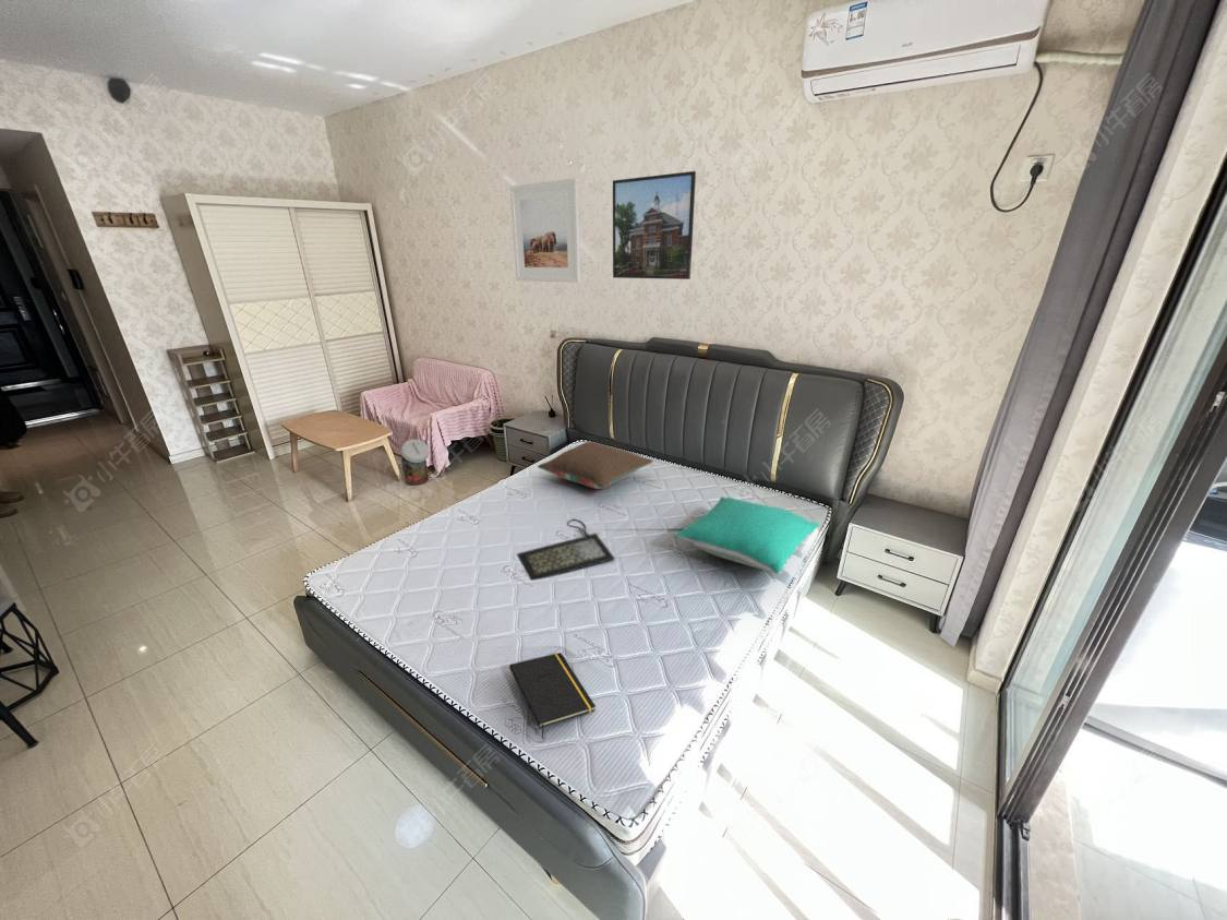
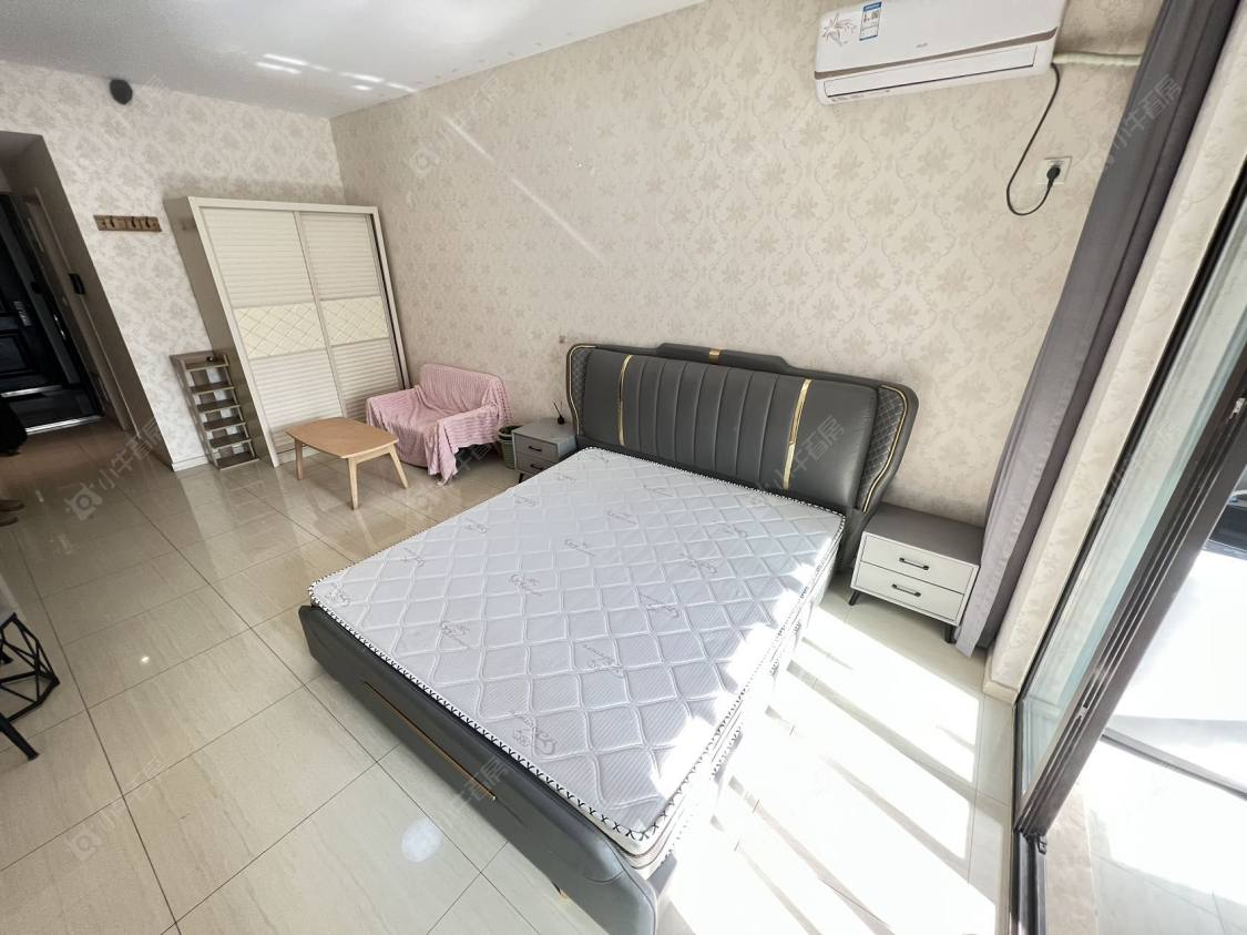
- pillow [537,441,654,490]
- trash can [400,438,430,486]
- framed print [508,177,581,284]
- notepad [508,652,597,740]
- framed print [612,170,697,280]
- clutch bag [516,518,616,582]
- pillow [673,495,820,575]
